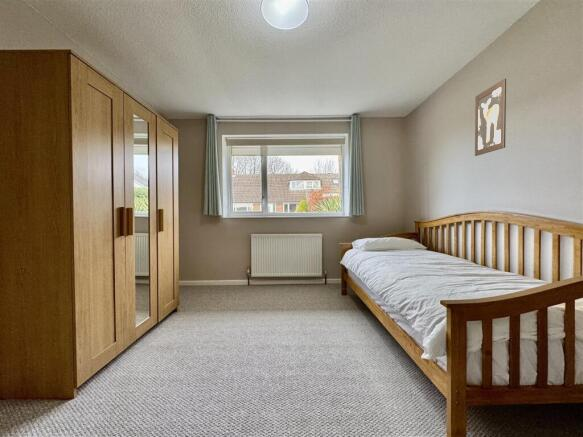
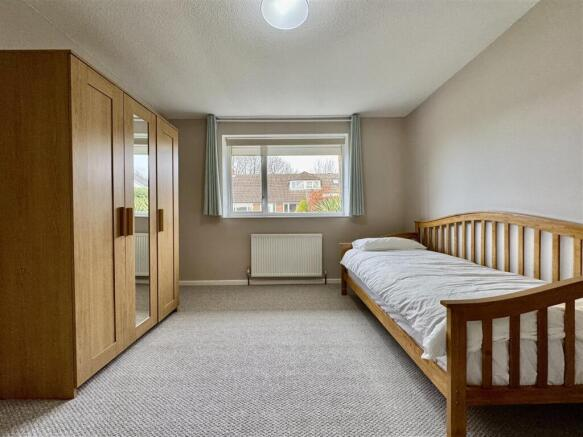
- wall art [474,78,507,157]
